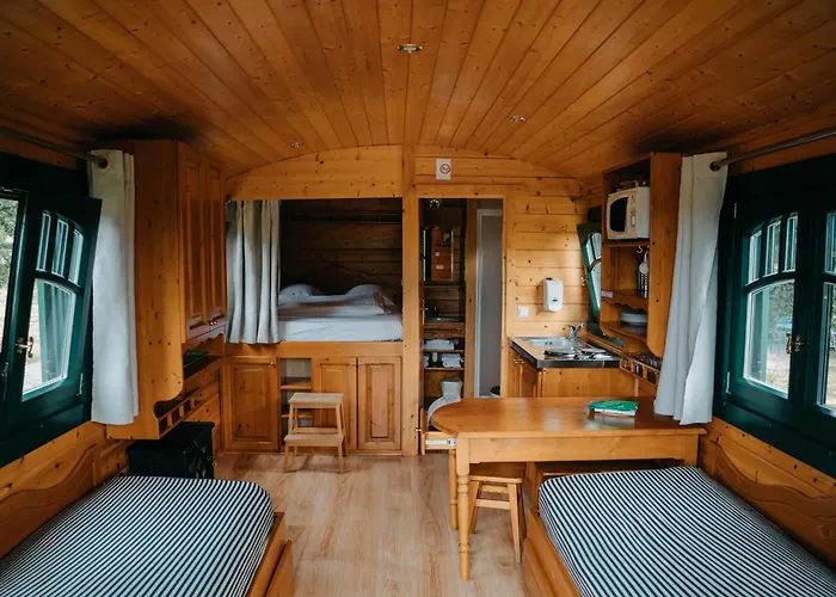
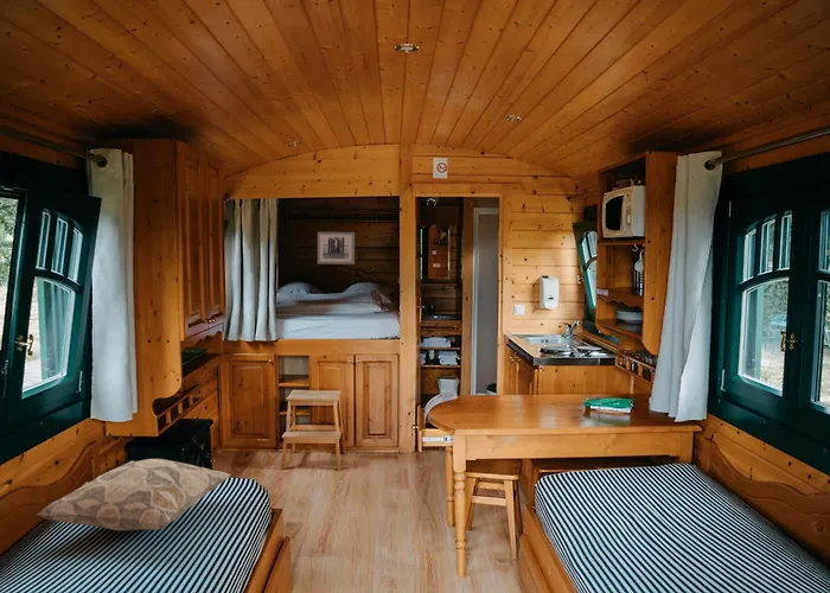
+ wall art [317,231,356,266]
+ decorative pillow [36,458,232,531]
